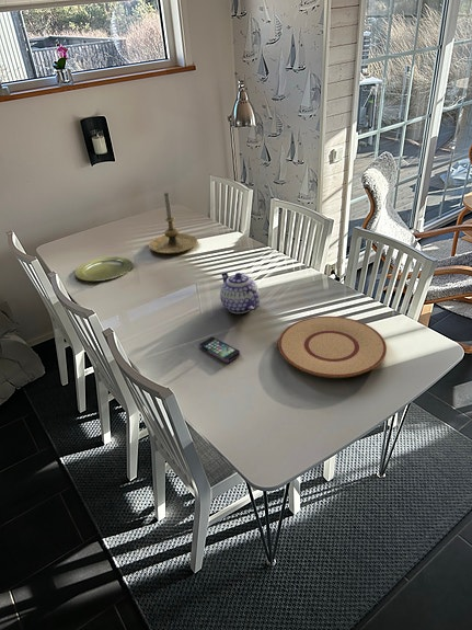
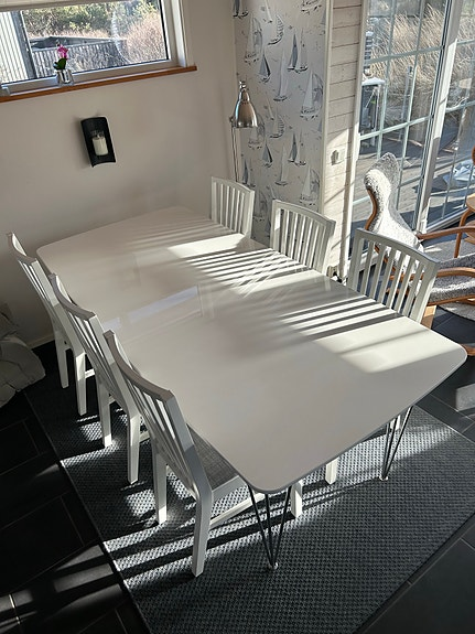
- smartphone [198,335,241,364]
- plate [277,316,388,379]
- teapot [219,271,261,314]
- candle holder [148,191,198,254]
- plate [74,255,134,283]
